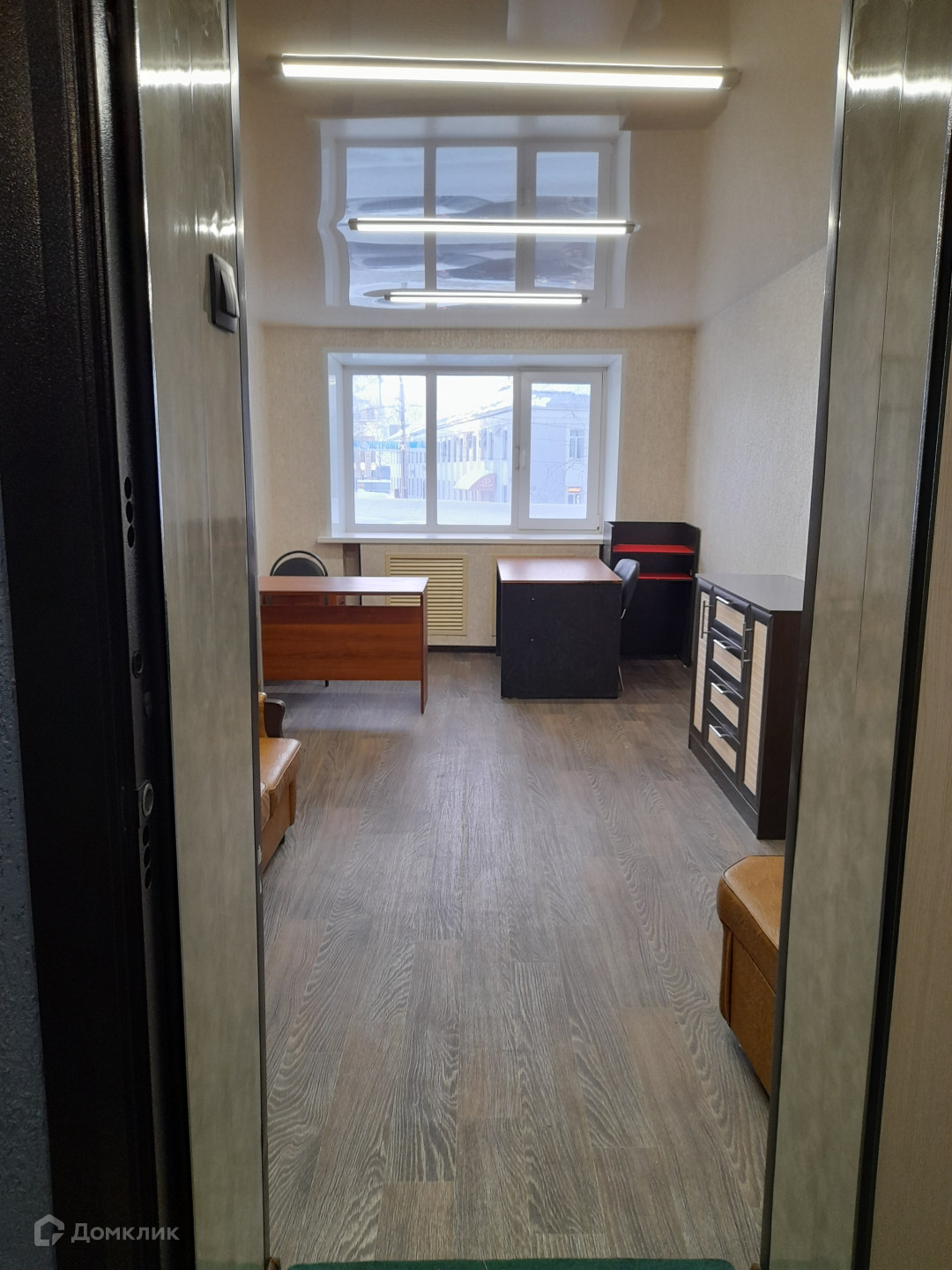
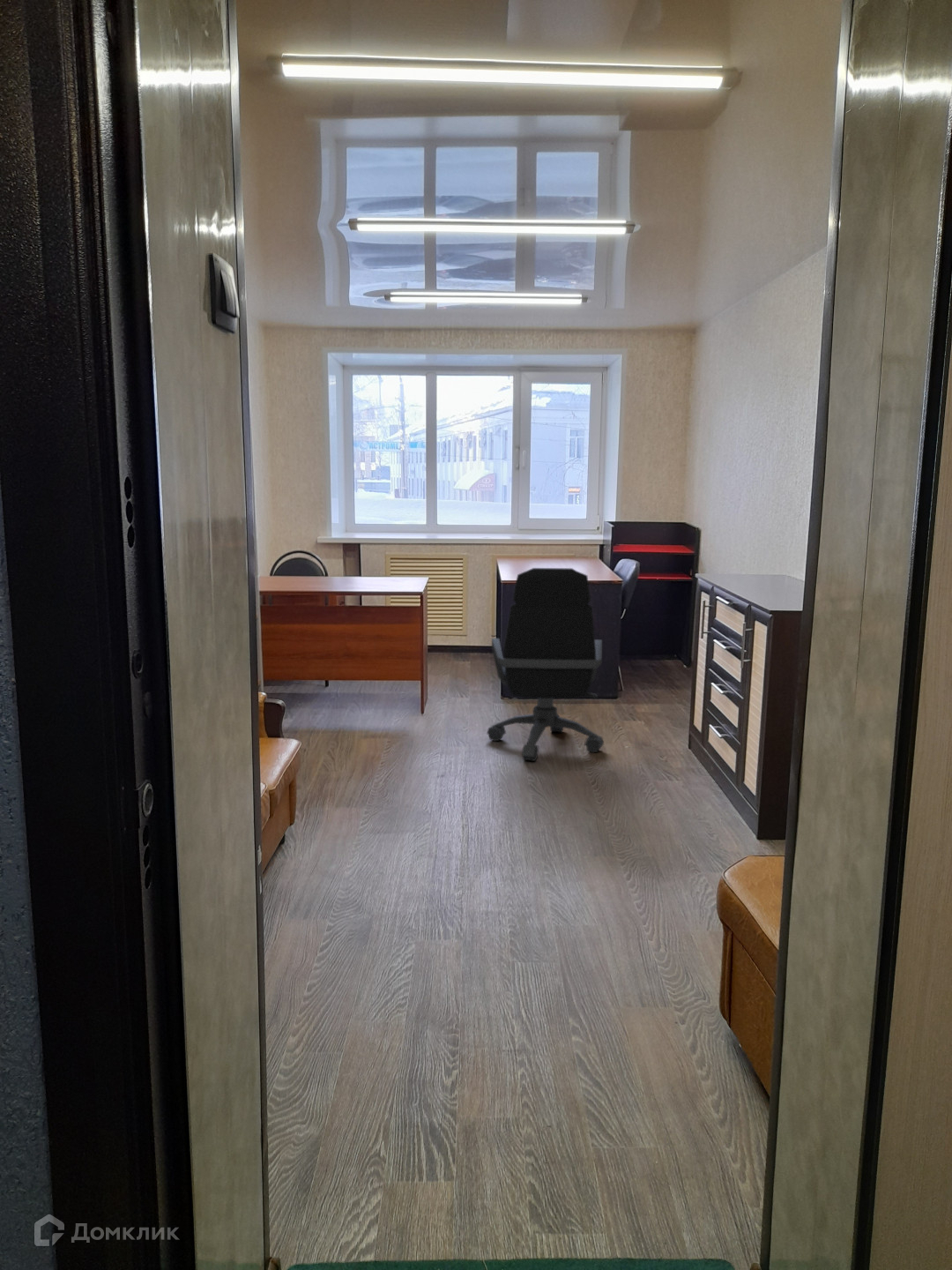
+ office chair [486,567,605,762]
